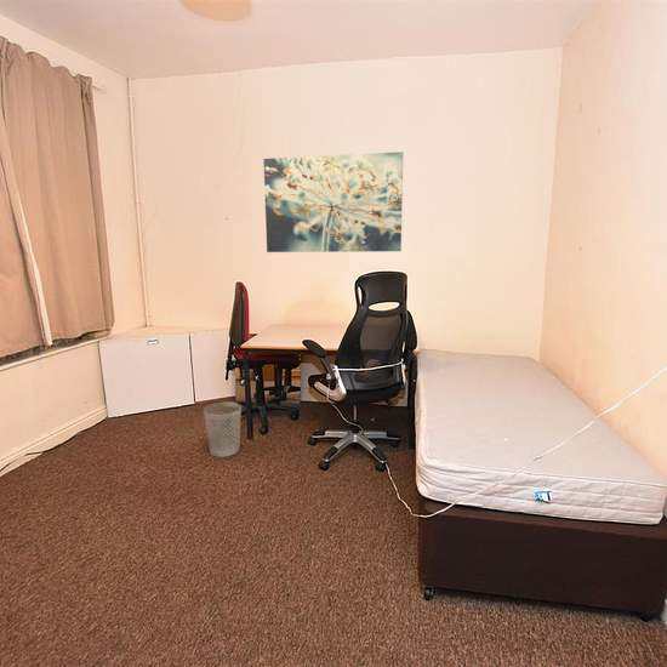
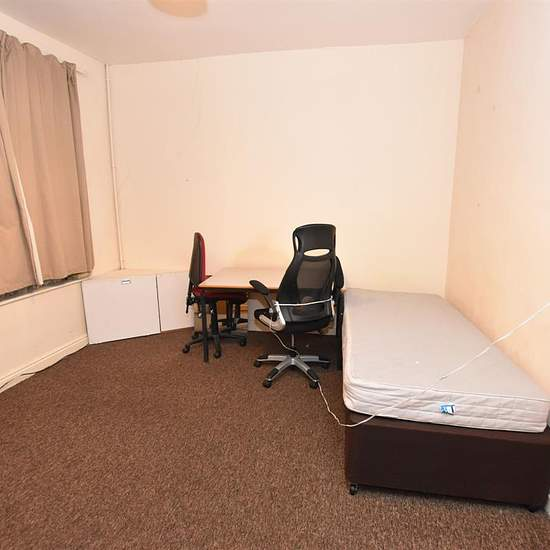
- wastebasket [203,401,243,458]
- wall art [262,150,404,253]
